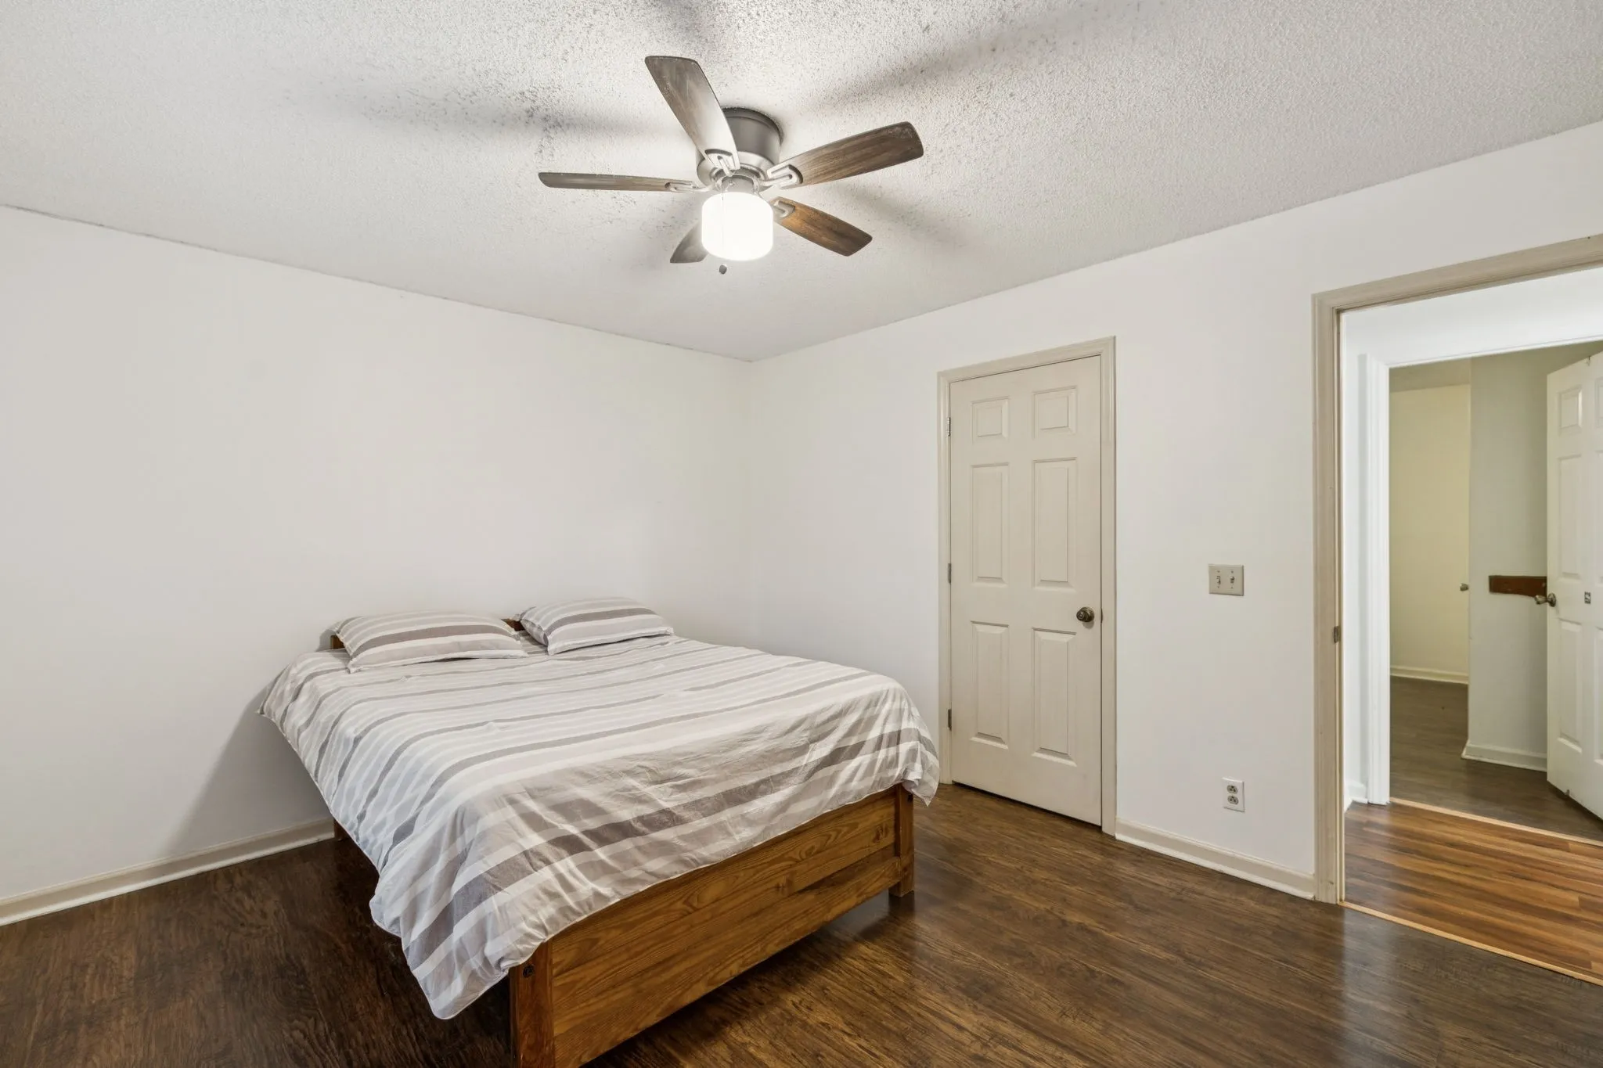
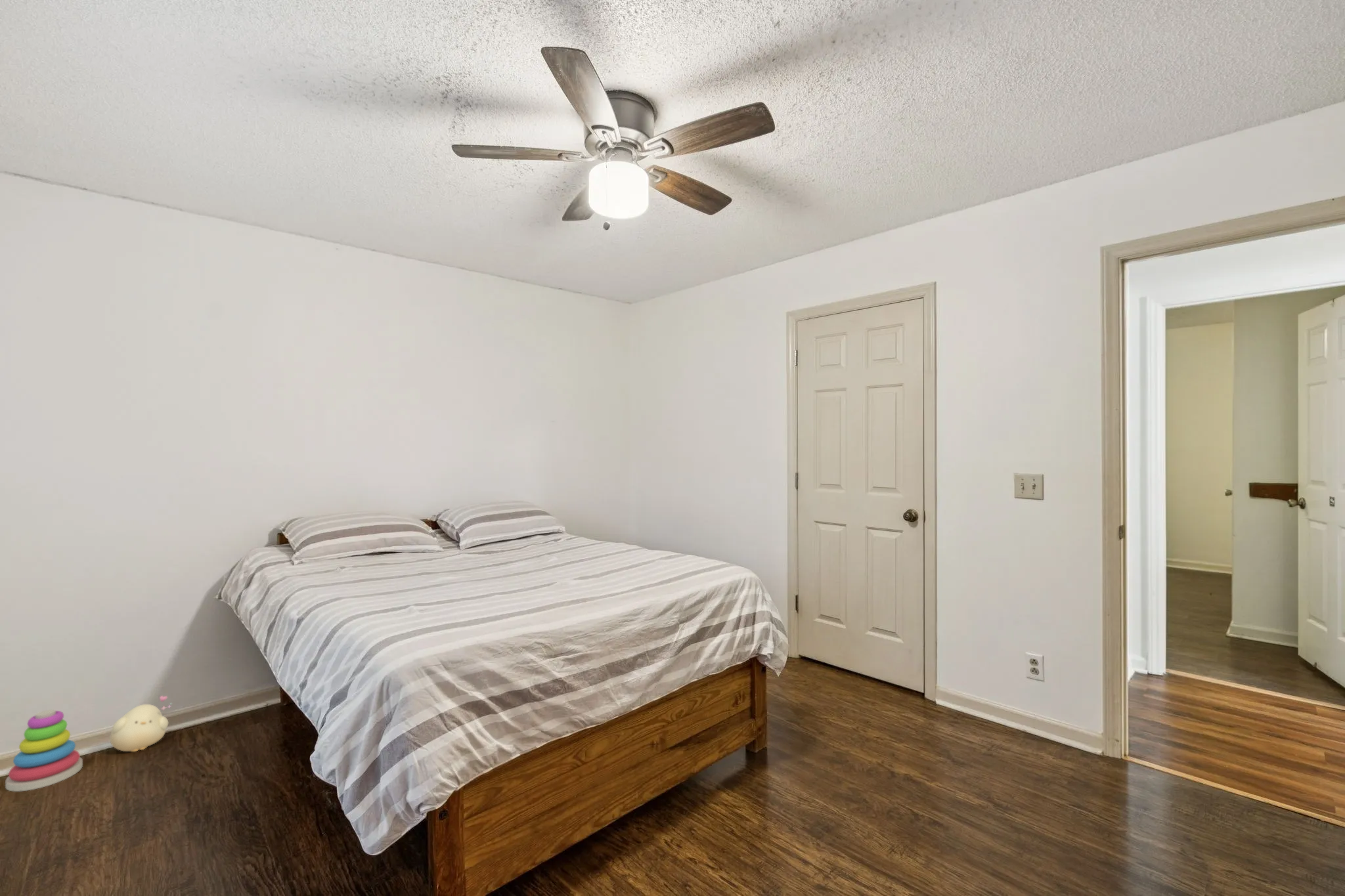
+ stacking toy [5,709,83,792]
+ plush toy [109,695,173,752]
